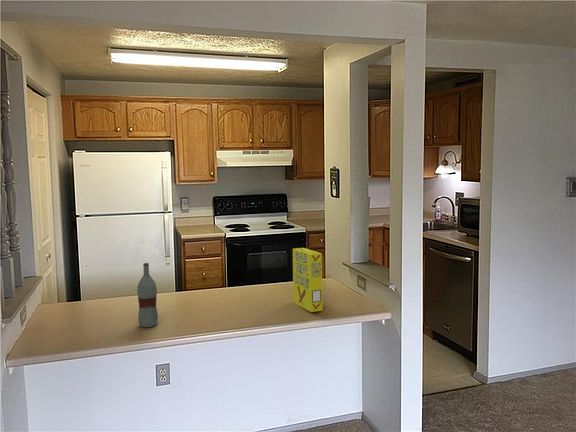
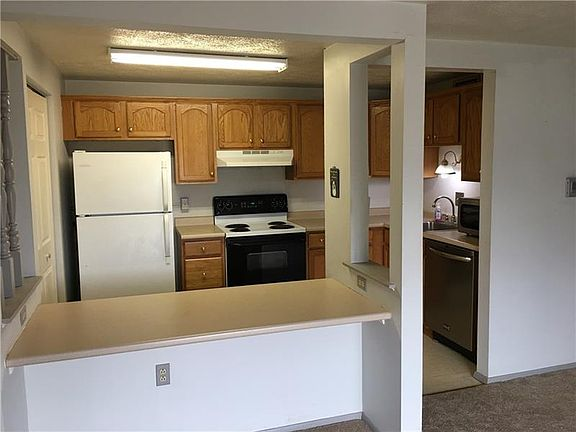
- bottle [136,262,159,328]
- cereal box [292,247,323,313]
